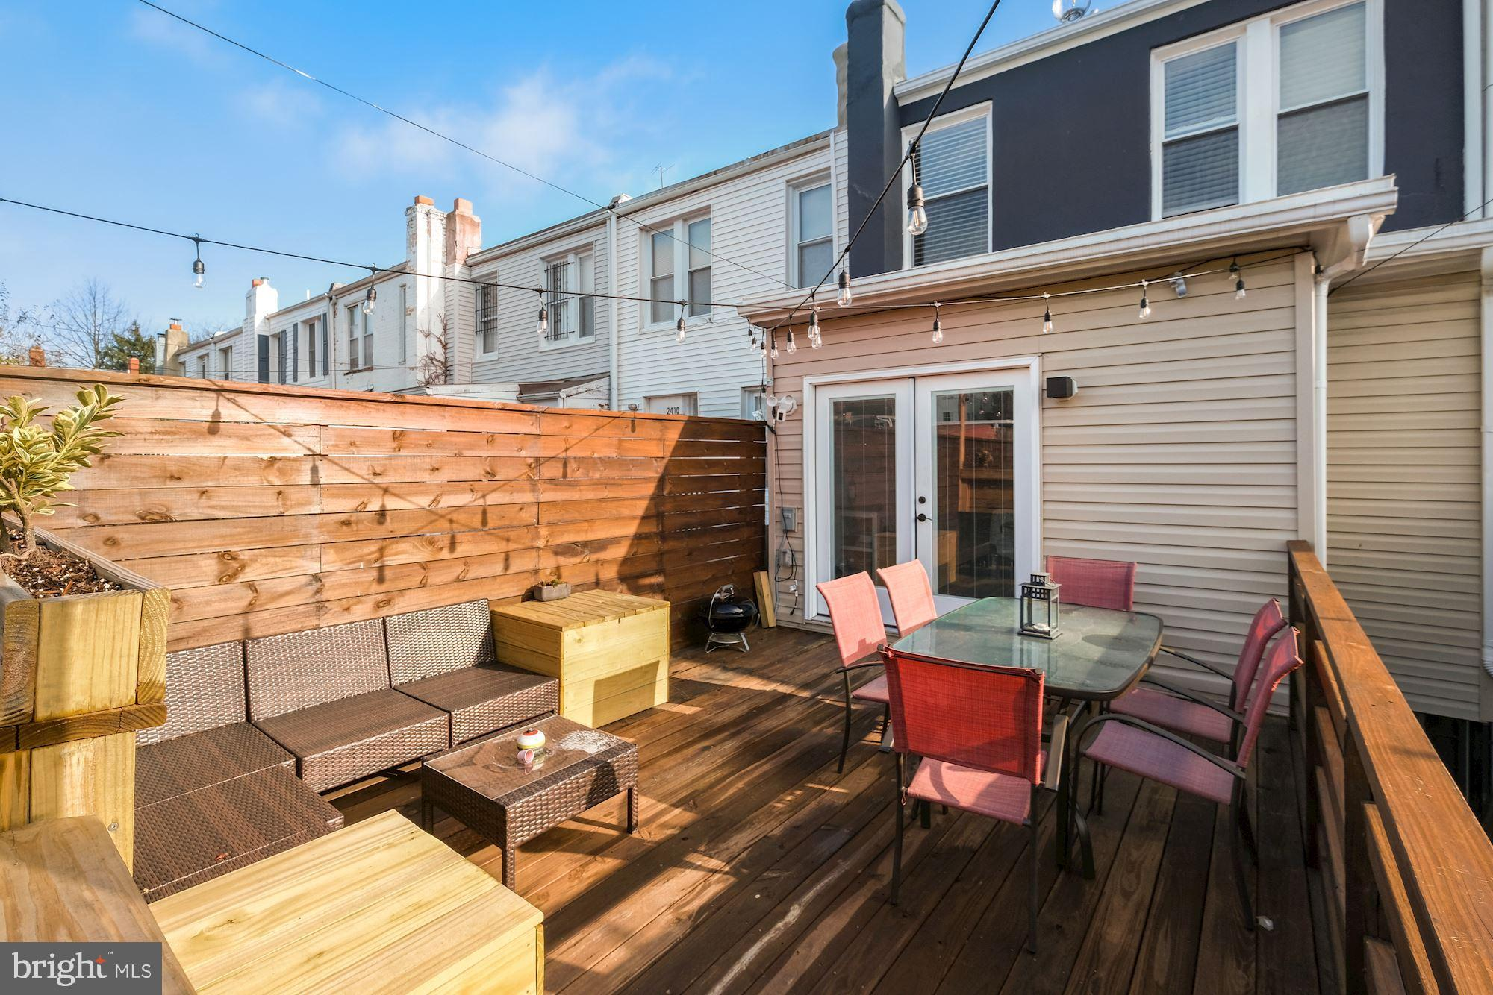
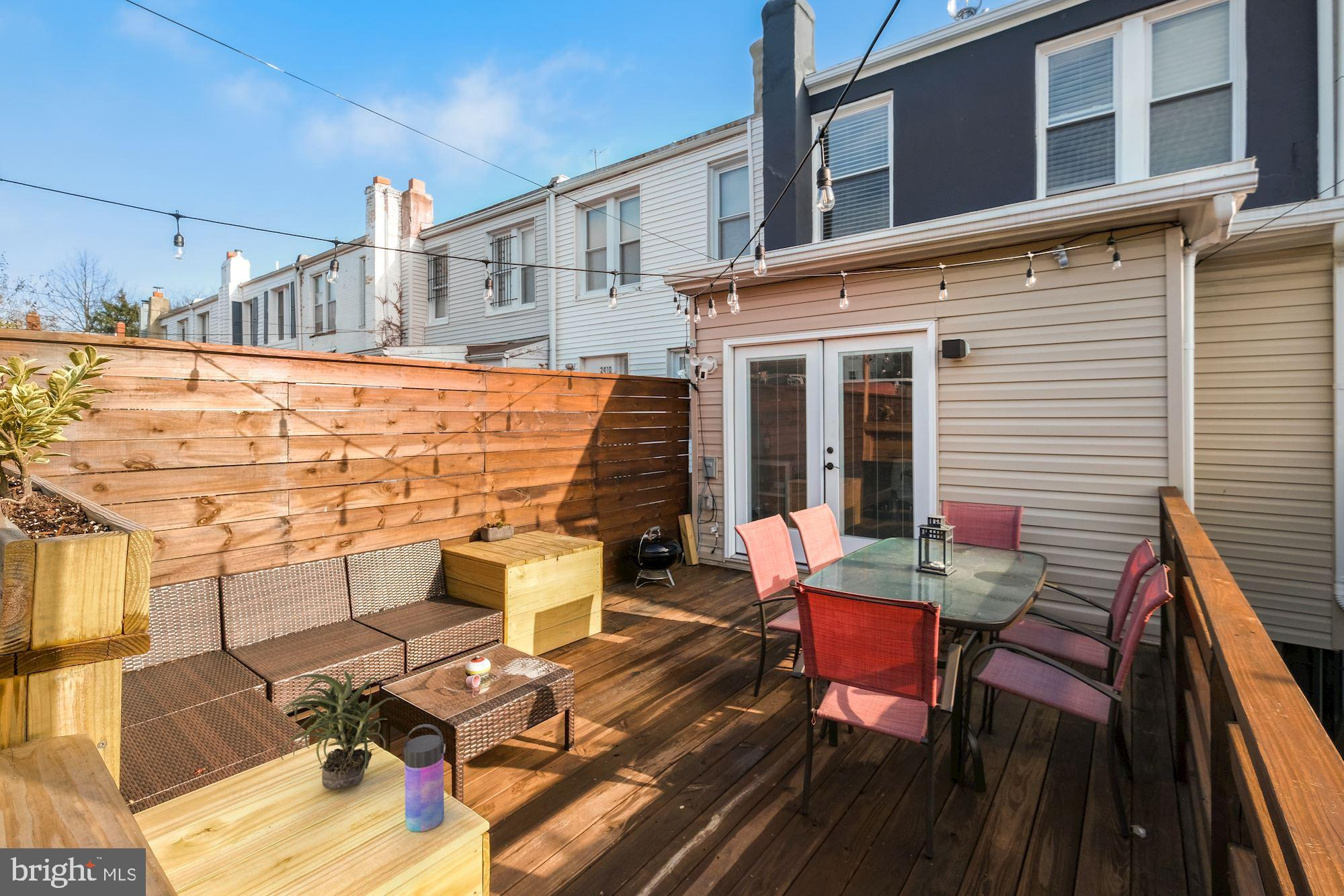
+ water bottle [403,723,446,832]
+ potted plant [275,666,399,791]
